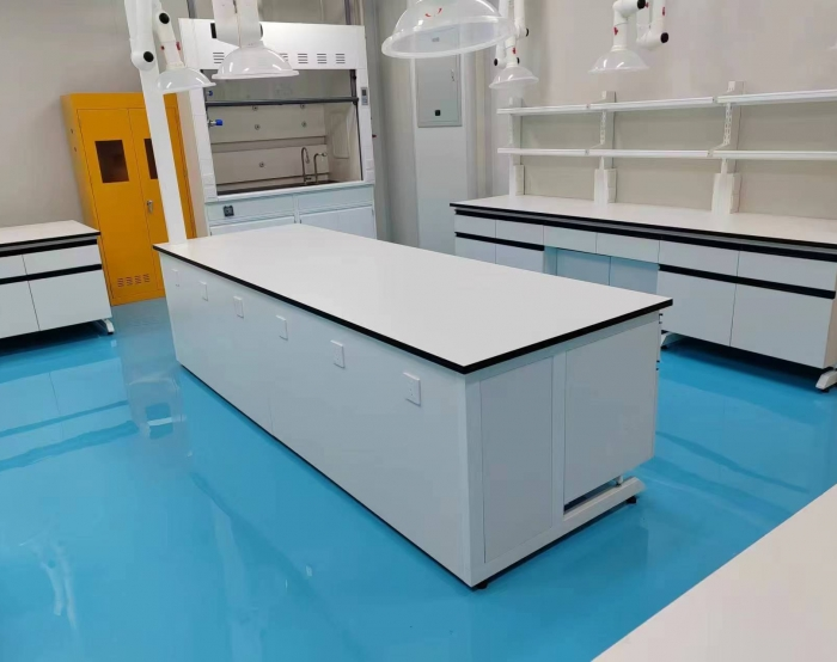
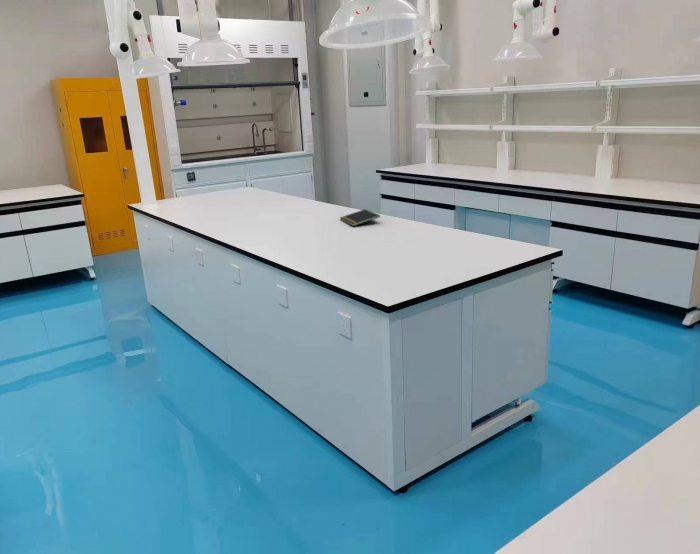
+ notepad [339,208,381,227]
